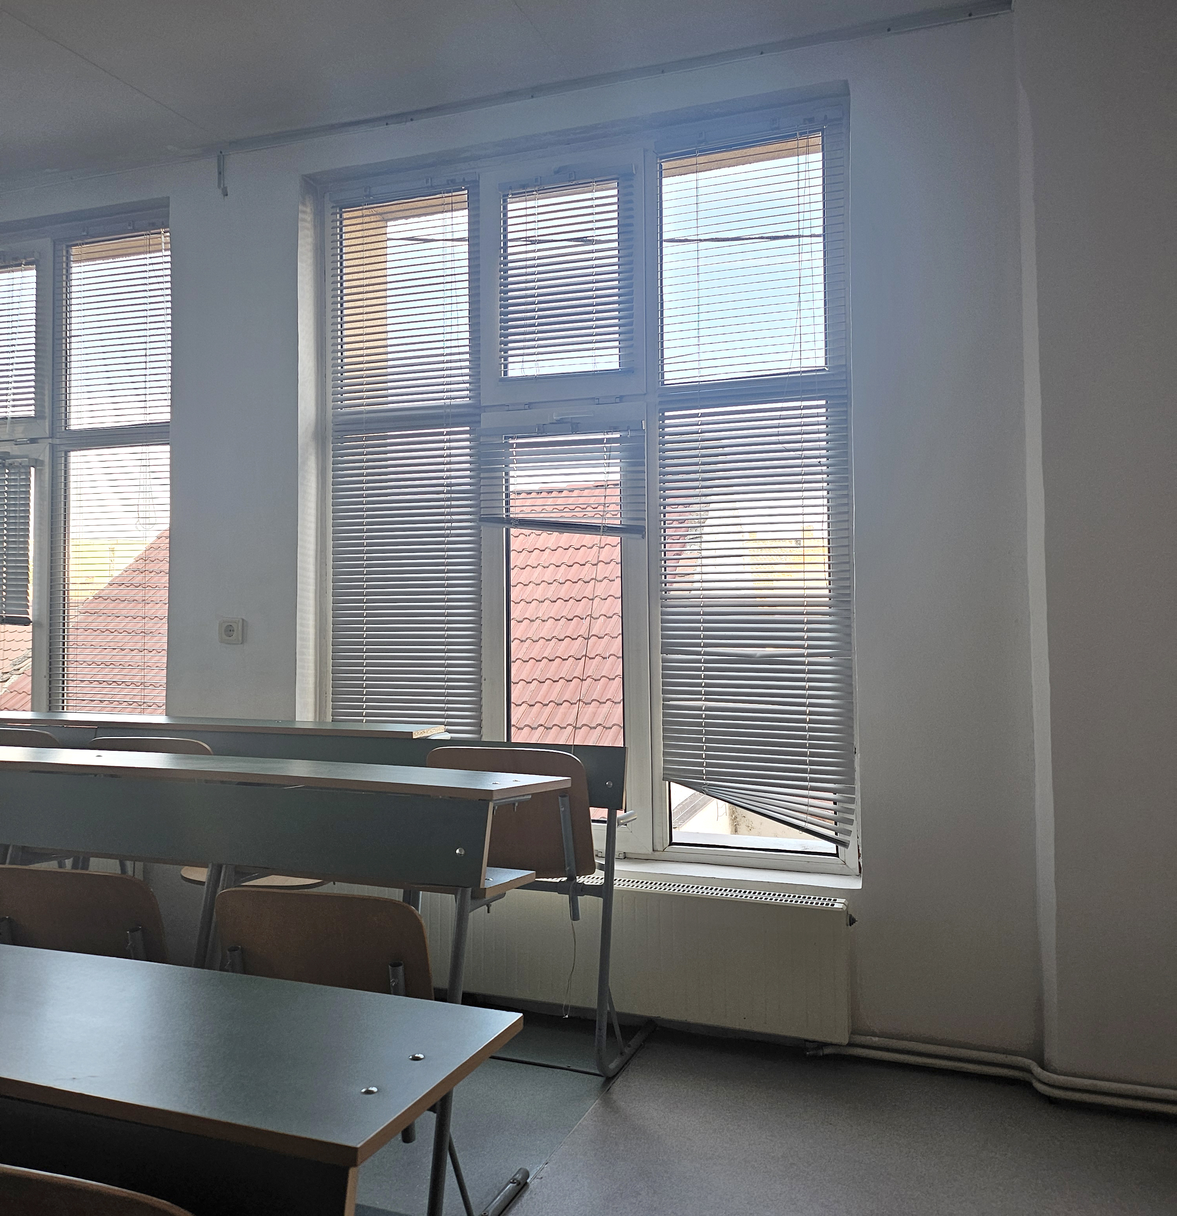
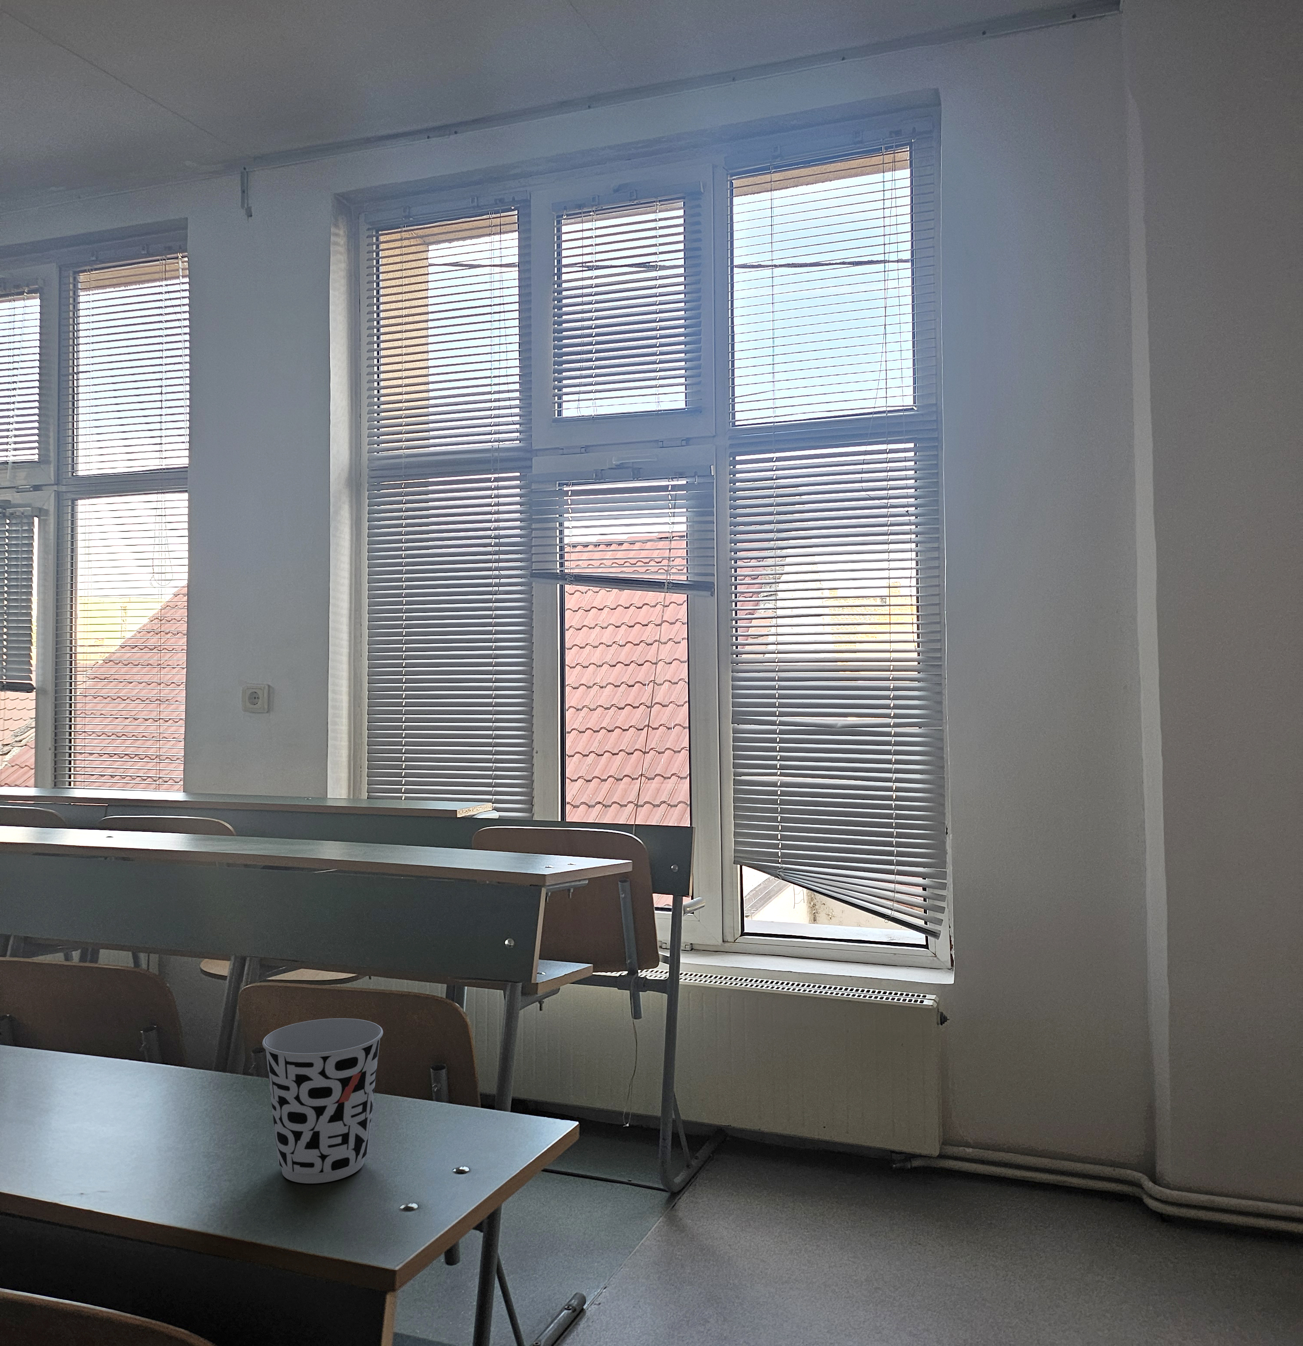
+ cup [262,1018,383,1184]
